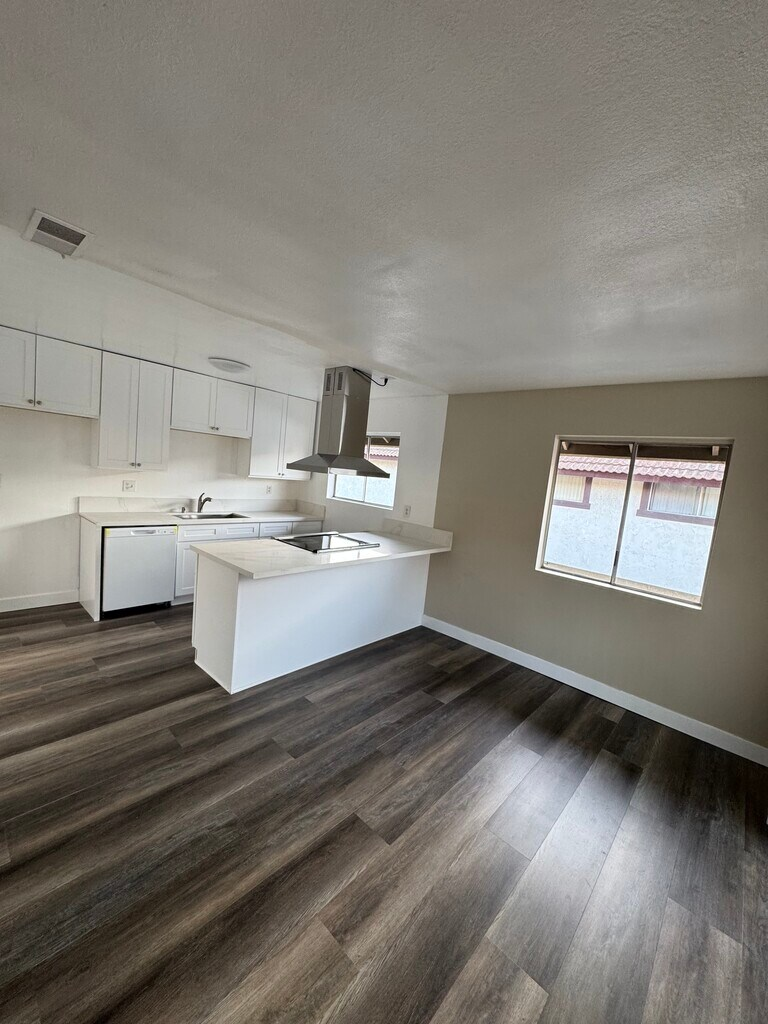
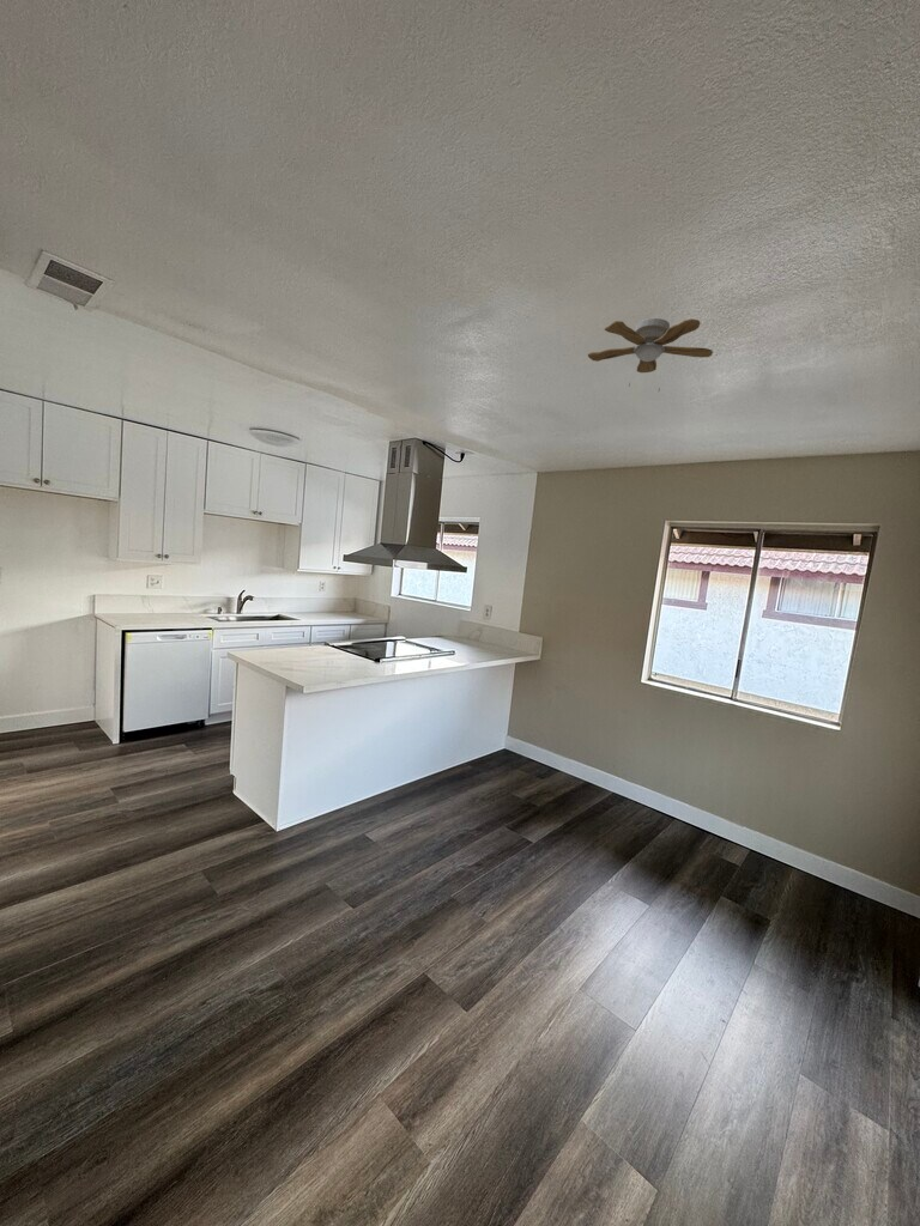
+ ceiling fan [587,317,714,392]
